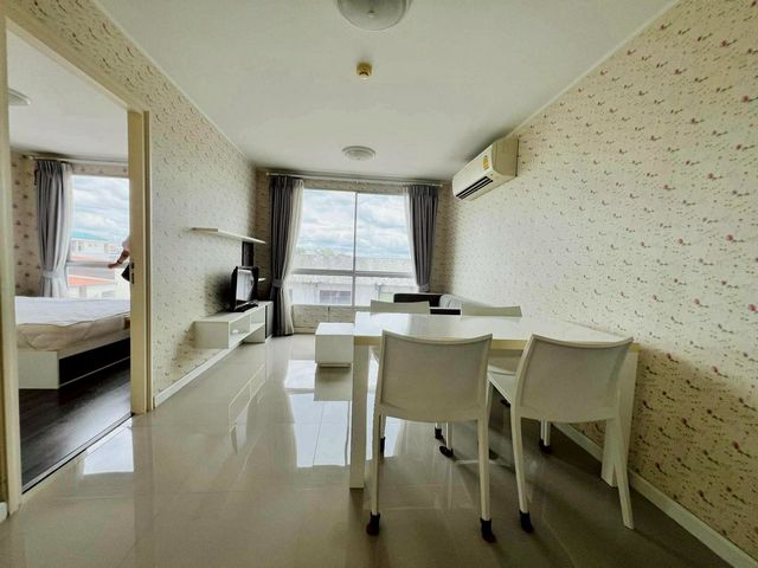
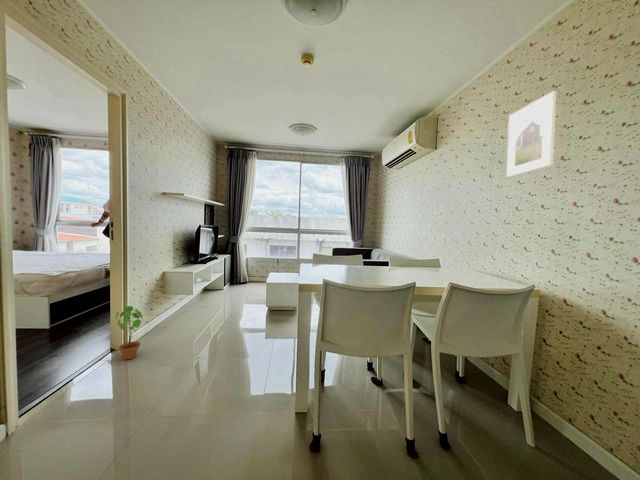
+ potted plant [114,305,143,360]
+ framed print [506,90,557,178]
